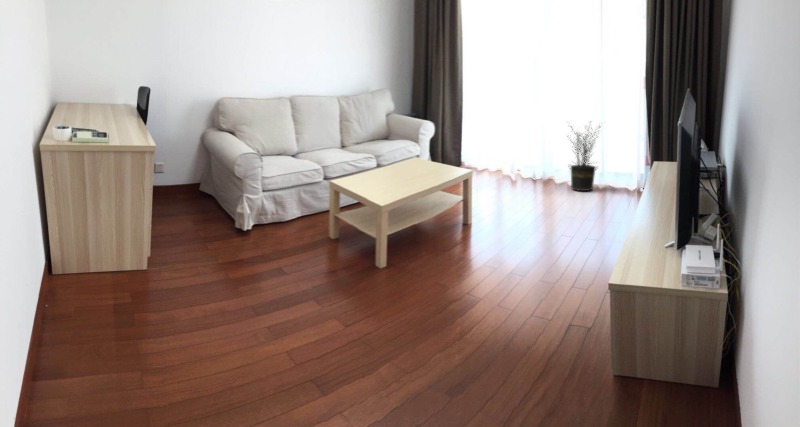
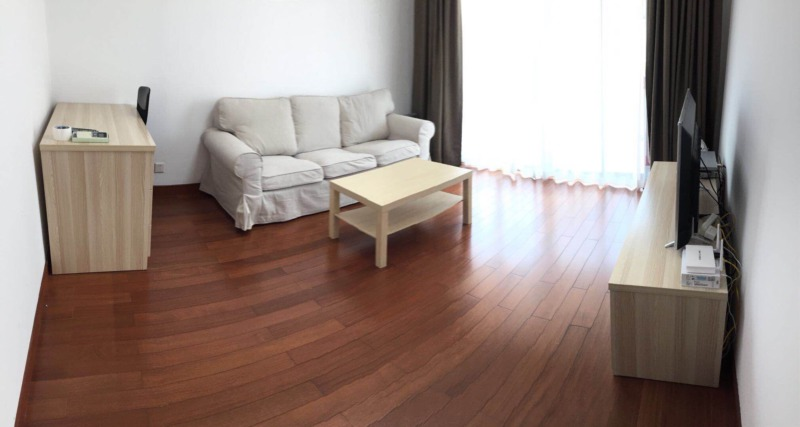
- potted plant [563,119,605,192]
